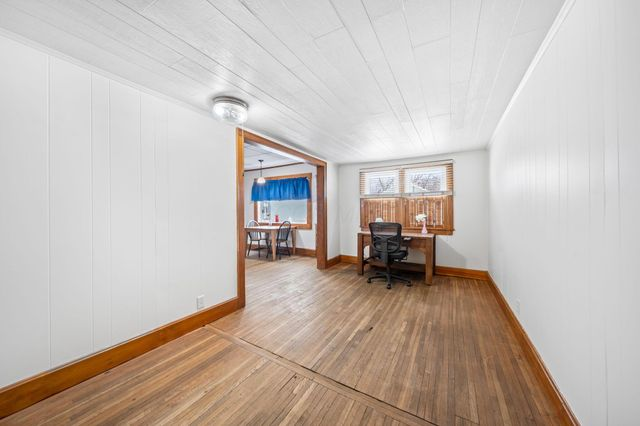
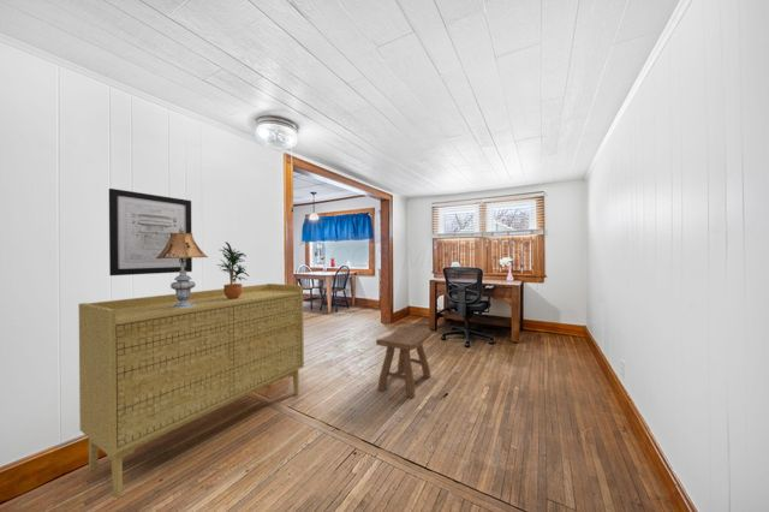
+ wall art [108,187,193,276]
+ sideboard [78,282,305,499]
+ potted plant [216,240,250,299]
+ table lamp [156,228,209,308]
+ stool [375,326,433,399]
